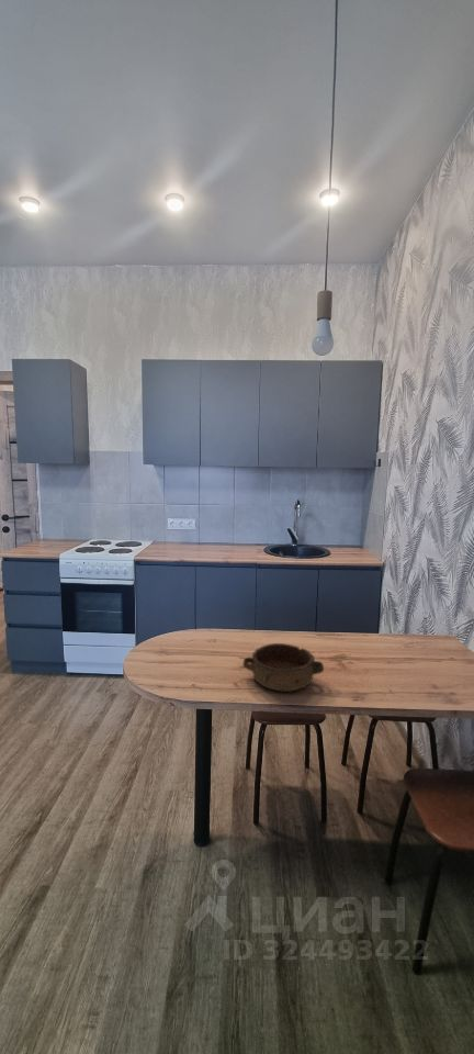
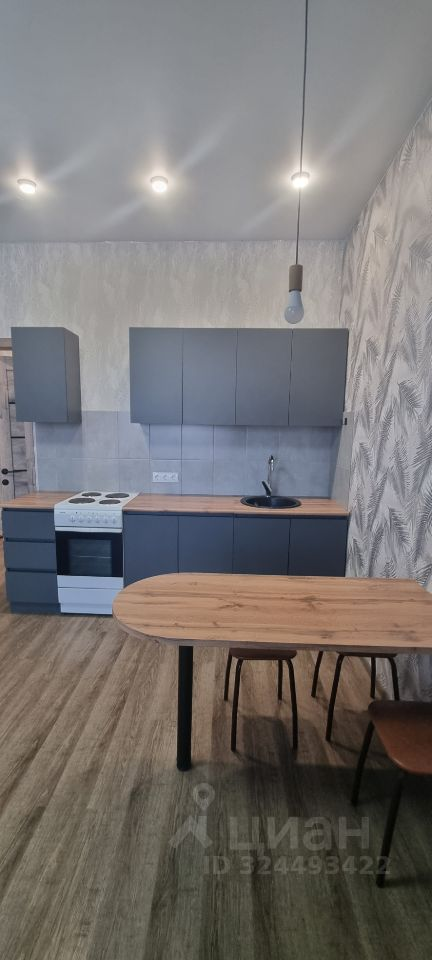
- bowl [241,642,325,693]
